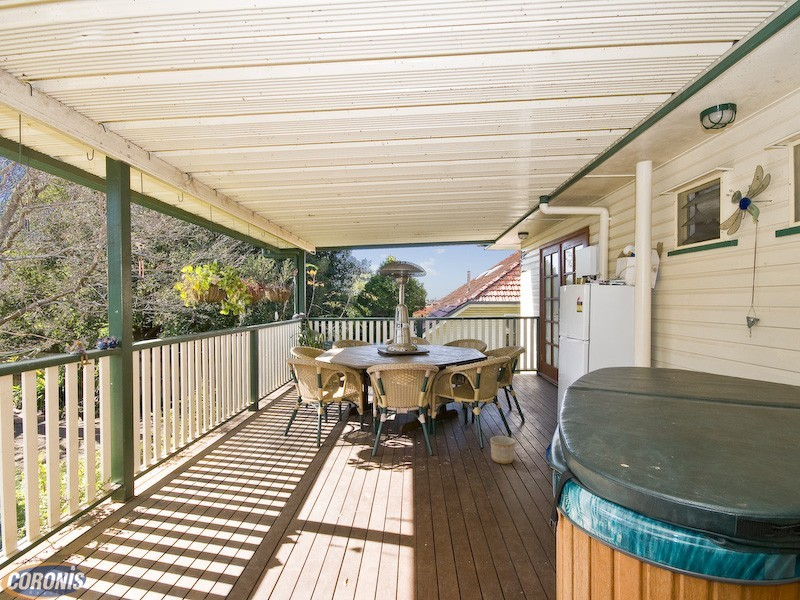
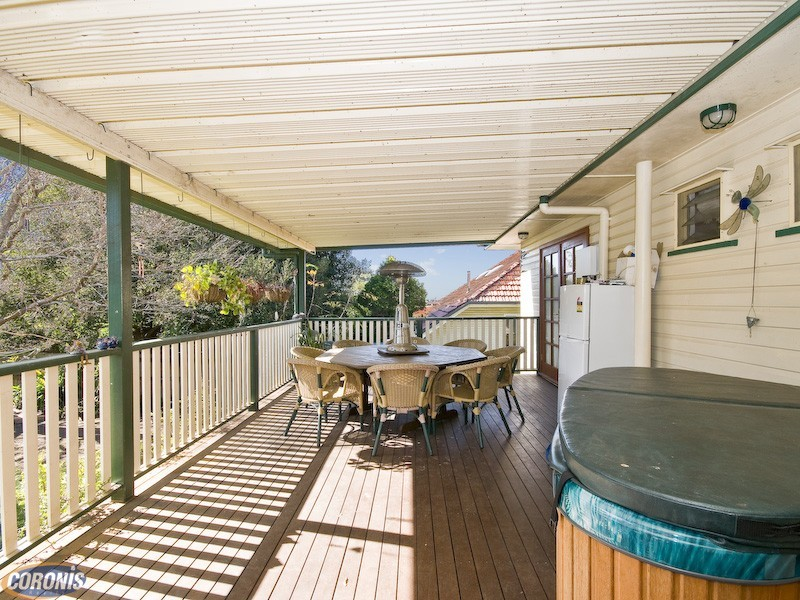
- planter [490,435,516,465]
